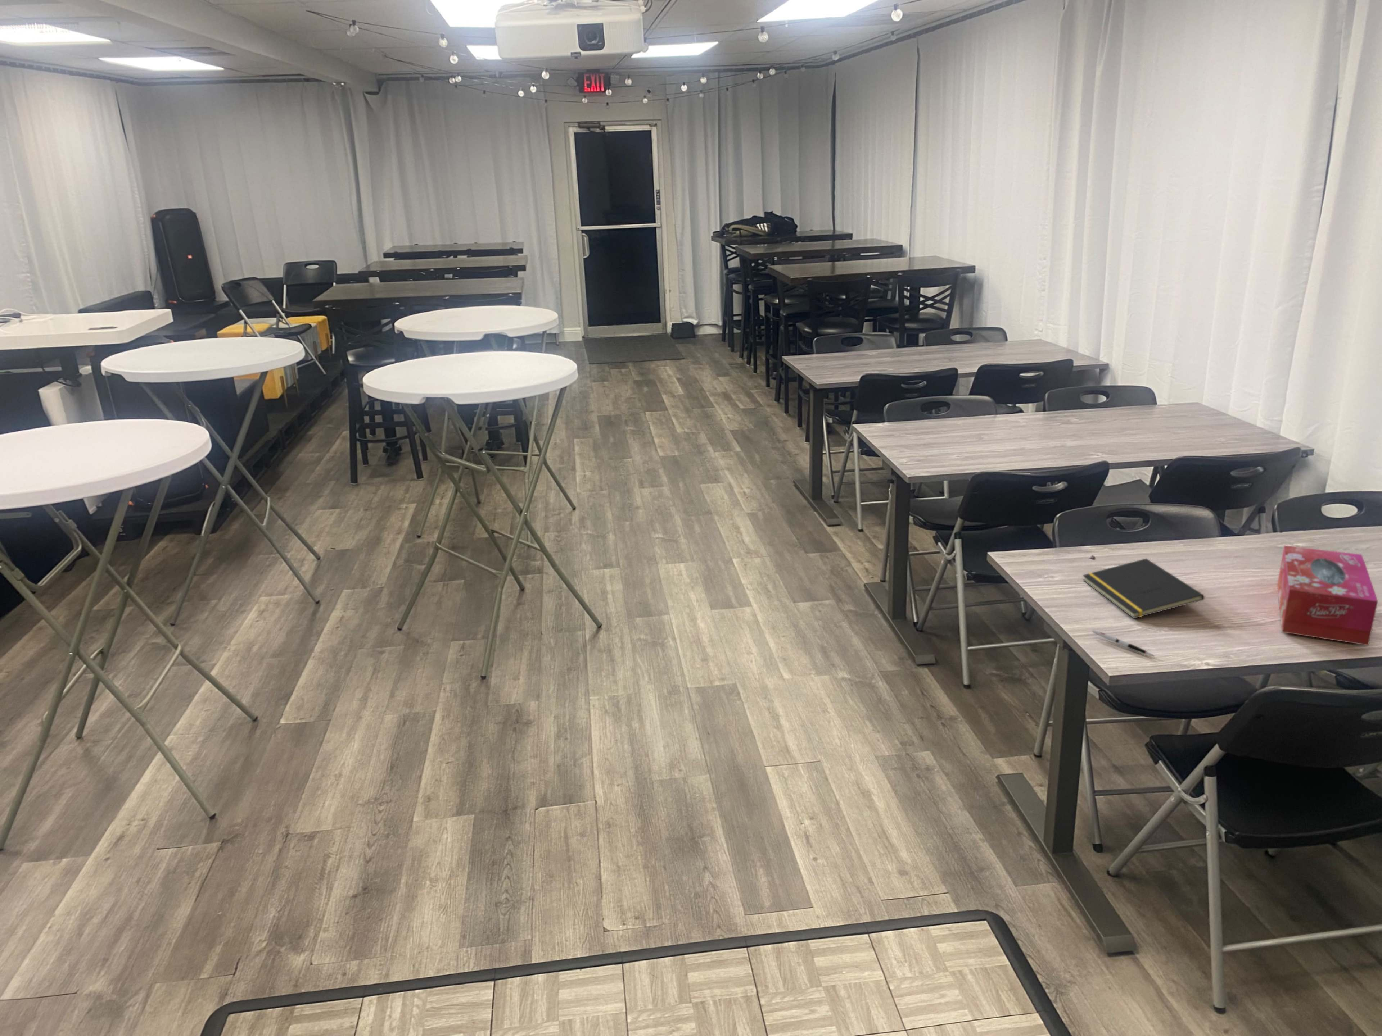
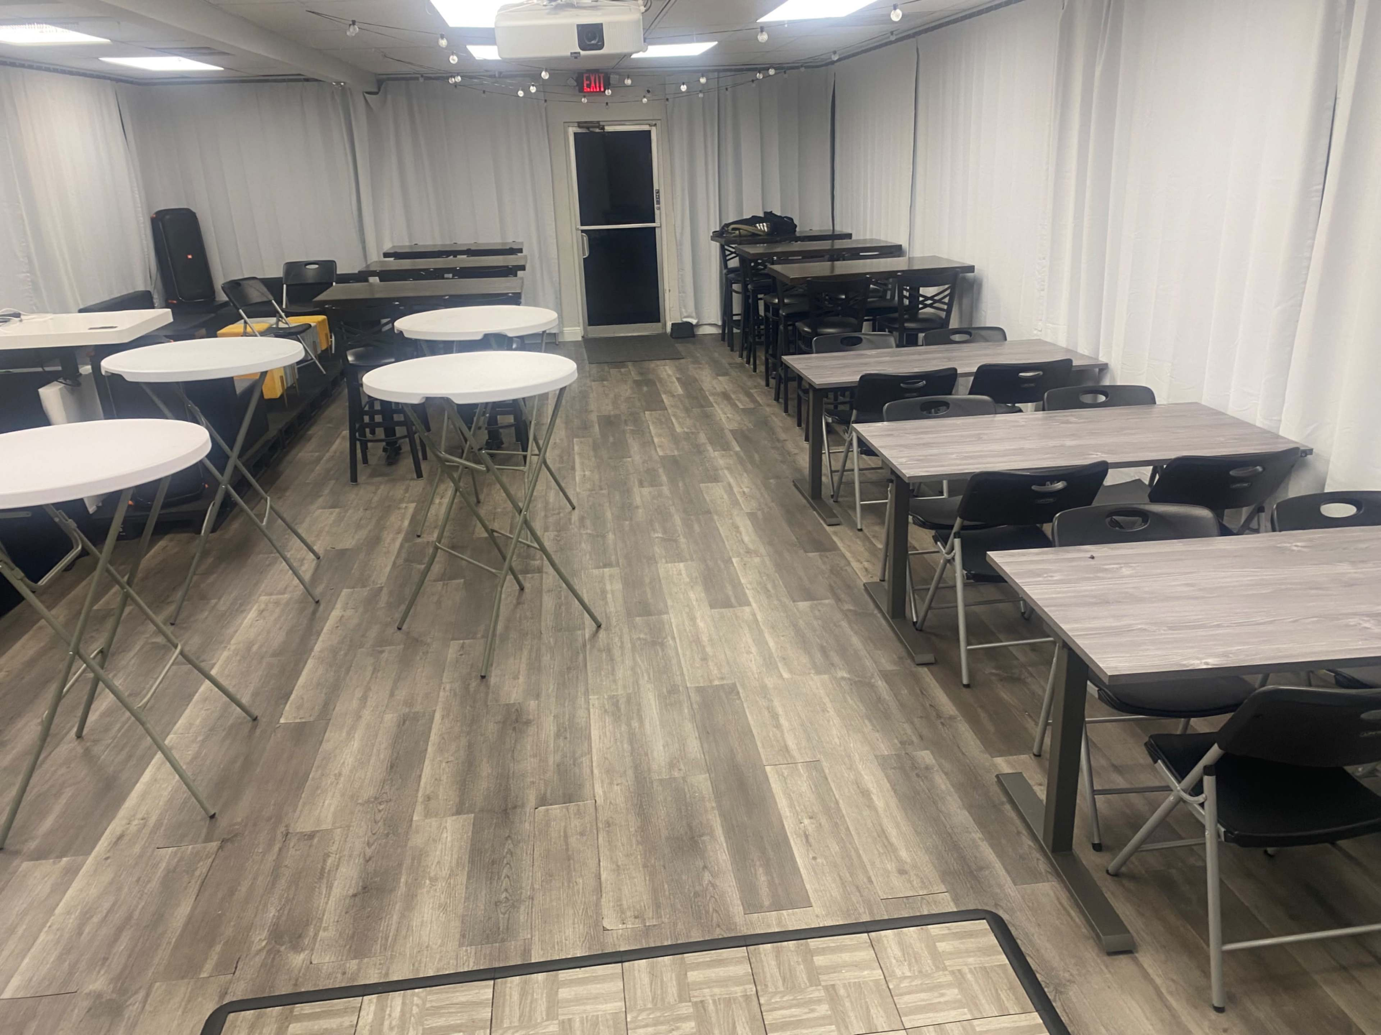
- pen [1091,629,1155,657]
- notepad [1083,558,1205,619]
- tissue box [1276,545,1379,645]
